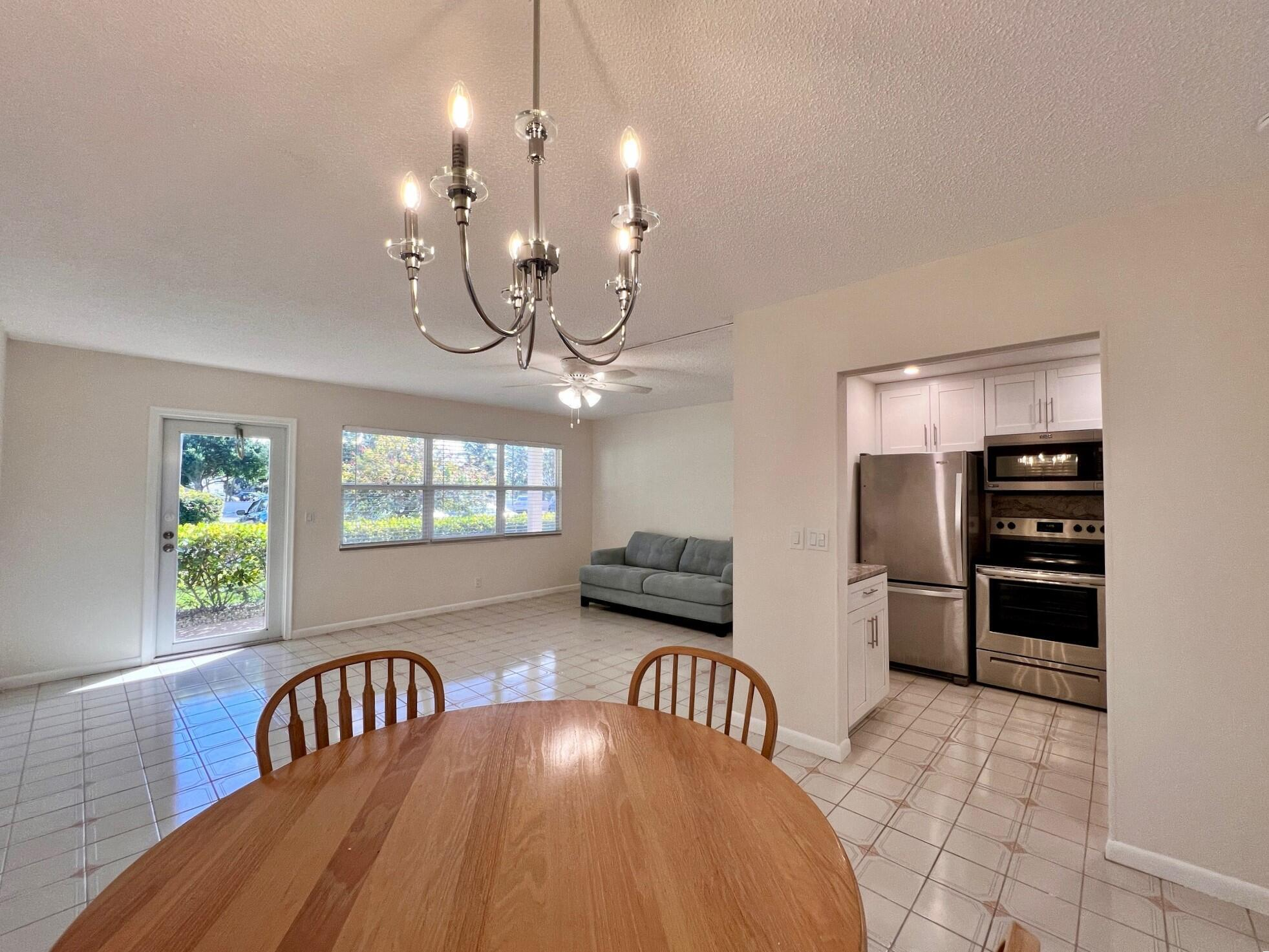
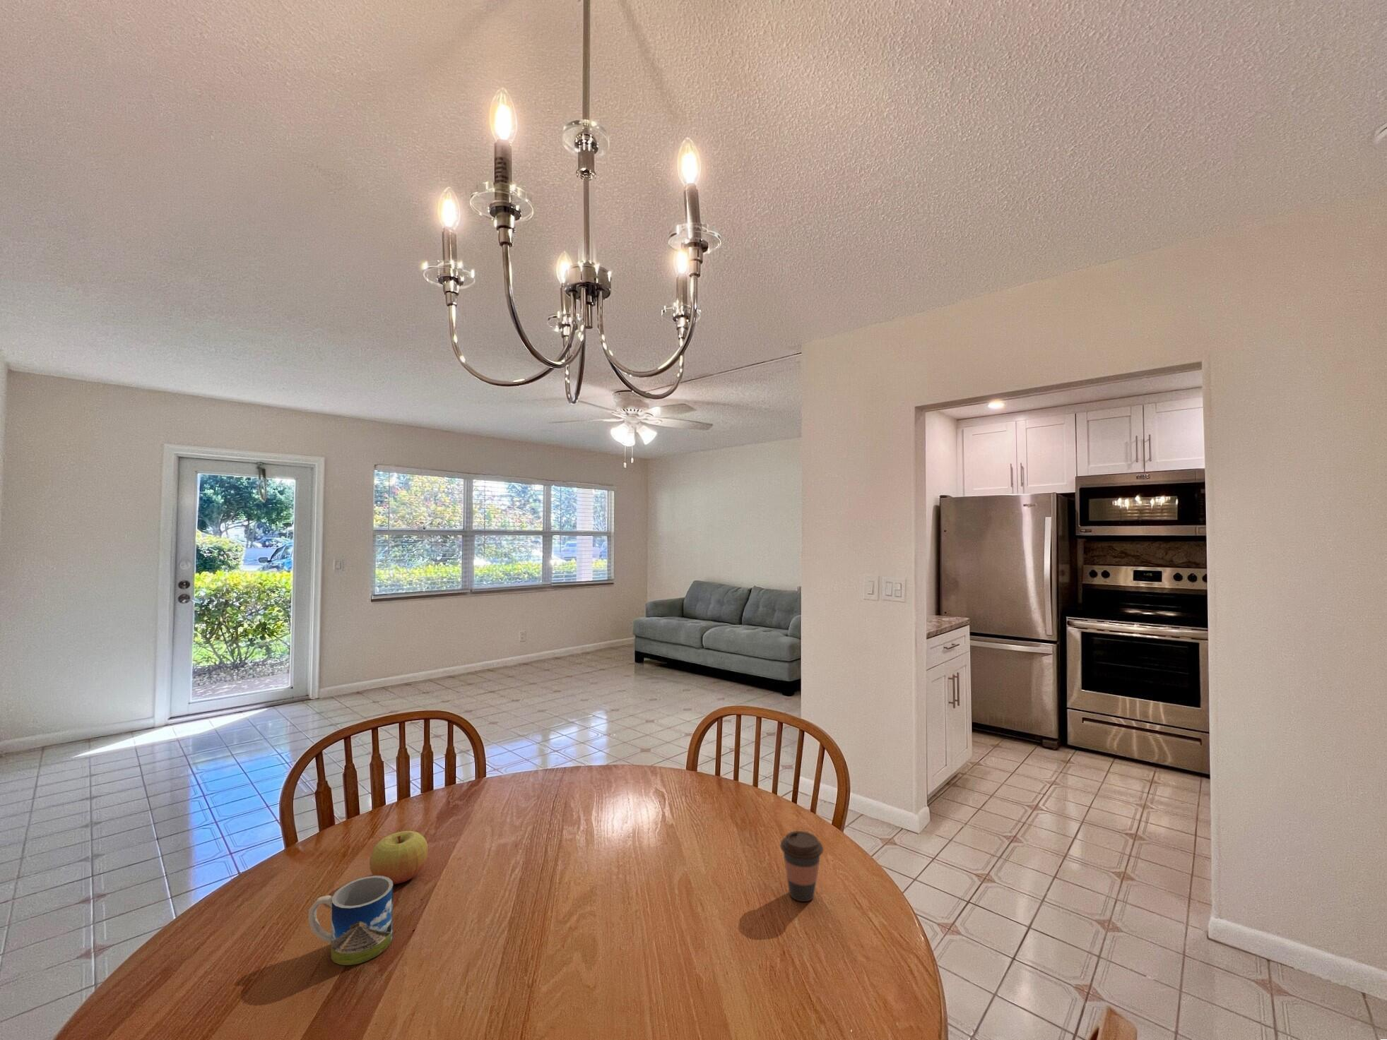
+ coffee cup [779,830,824,902]
+ apple [368,830,428,885]
+ mug [307,875,393,966]
